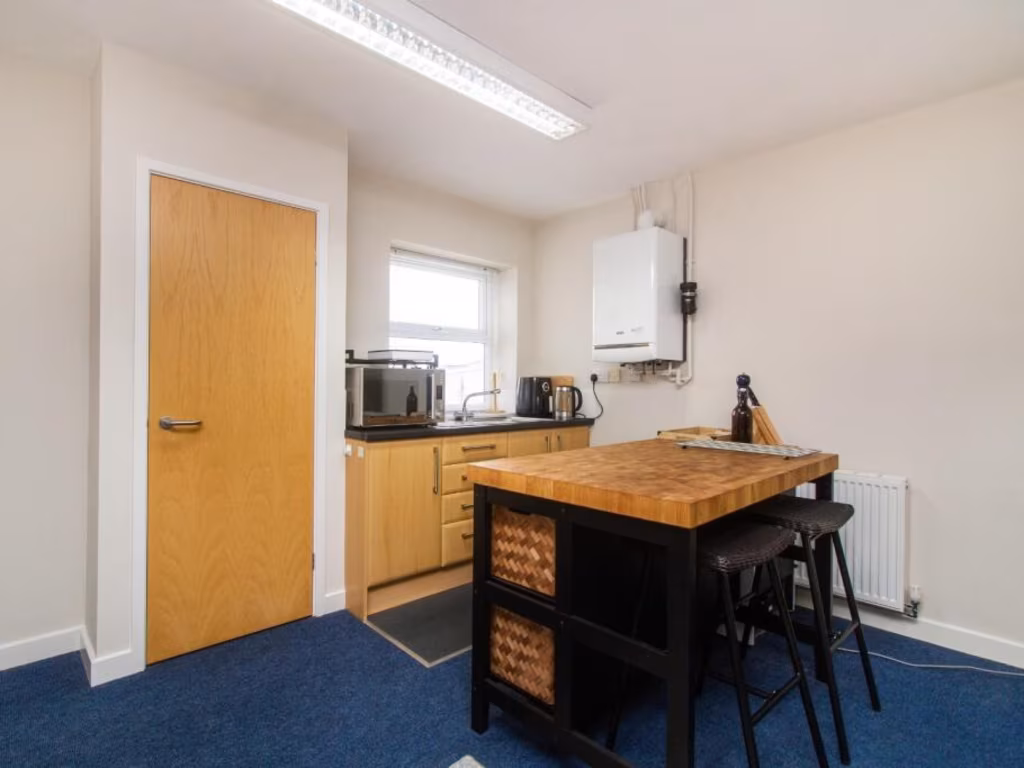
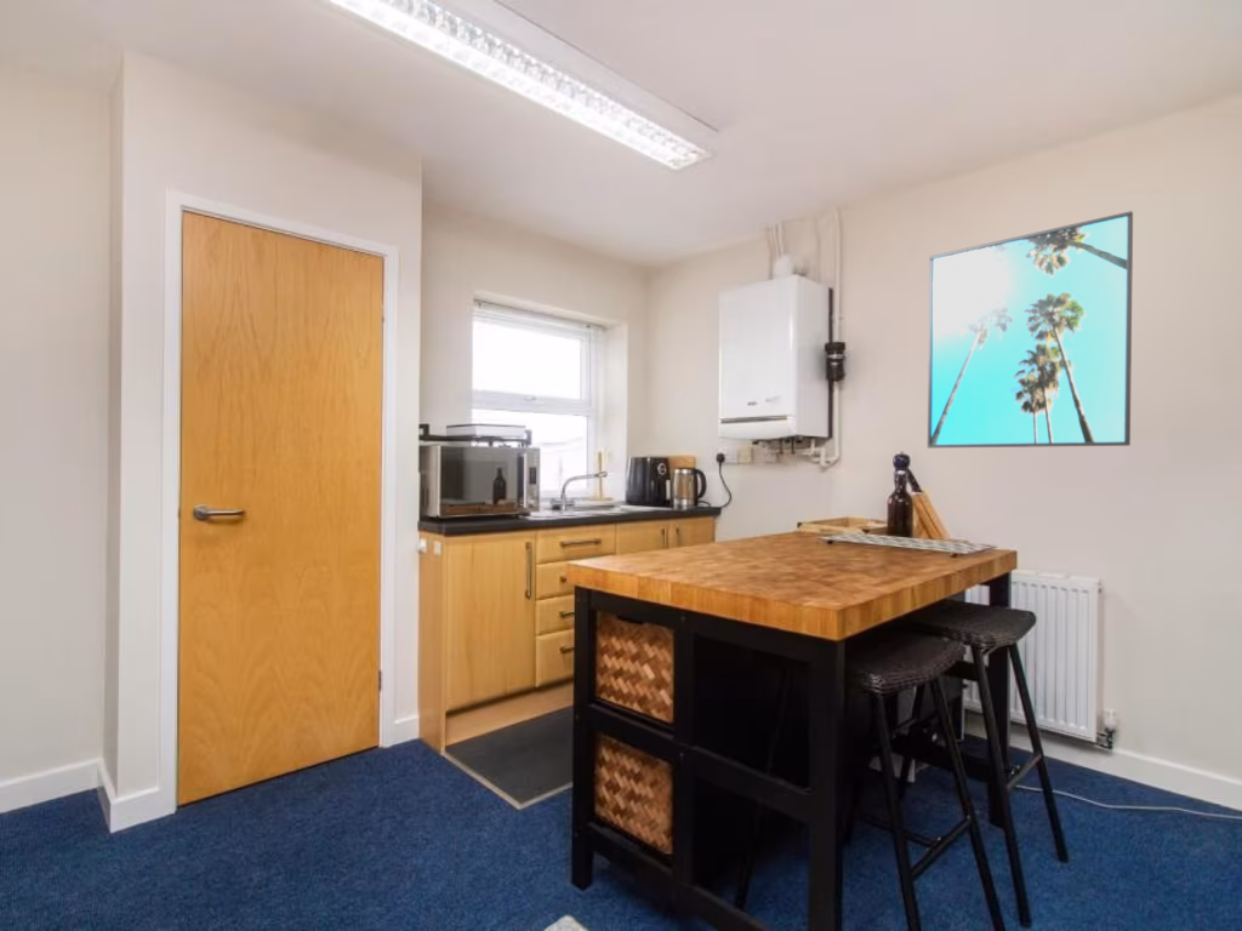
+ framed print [927,210,1134,449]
